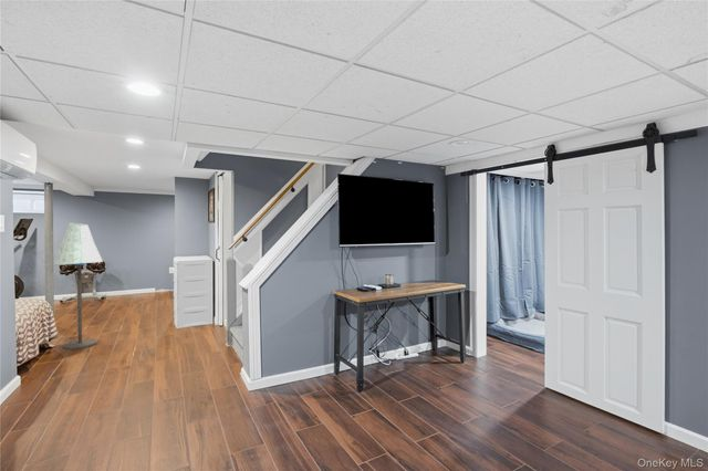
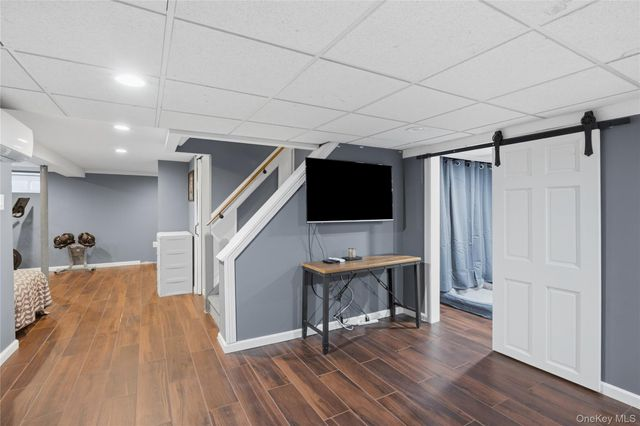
- floor lamp [53,222,104,350]
